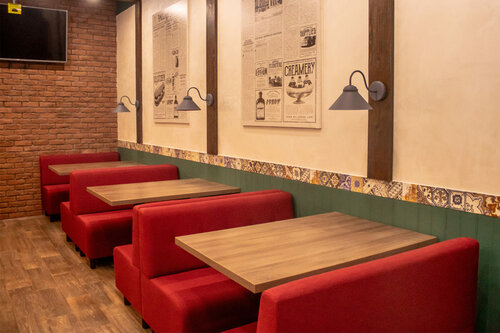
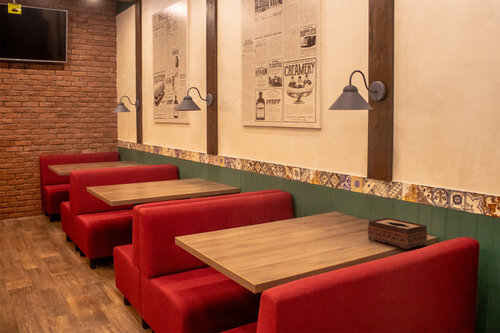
+ tissue box [367,217,428,250]
